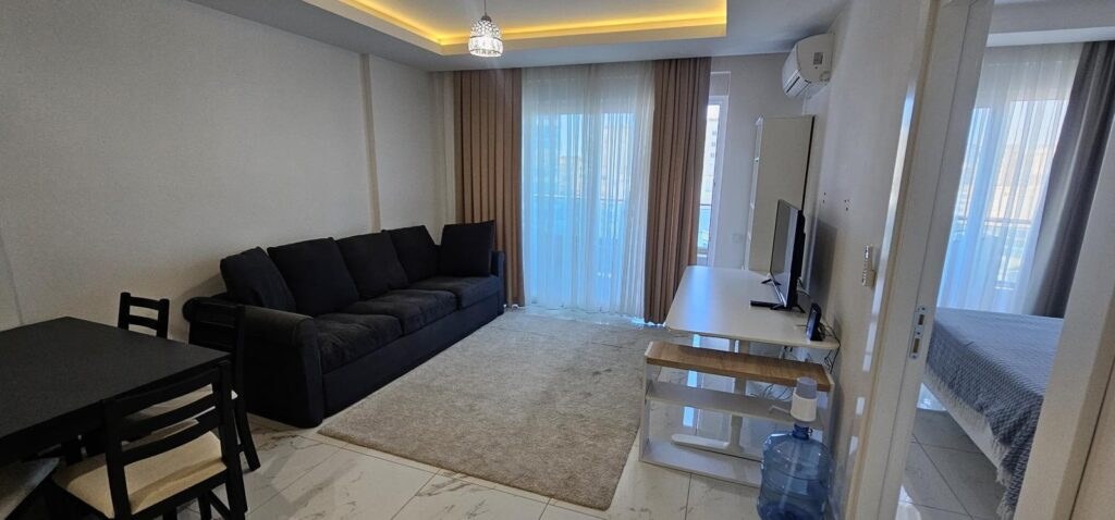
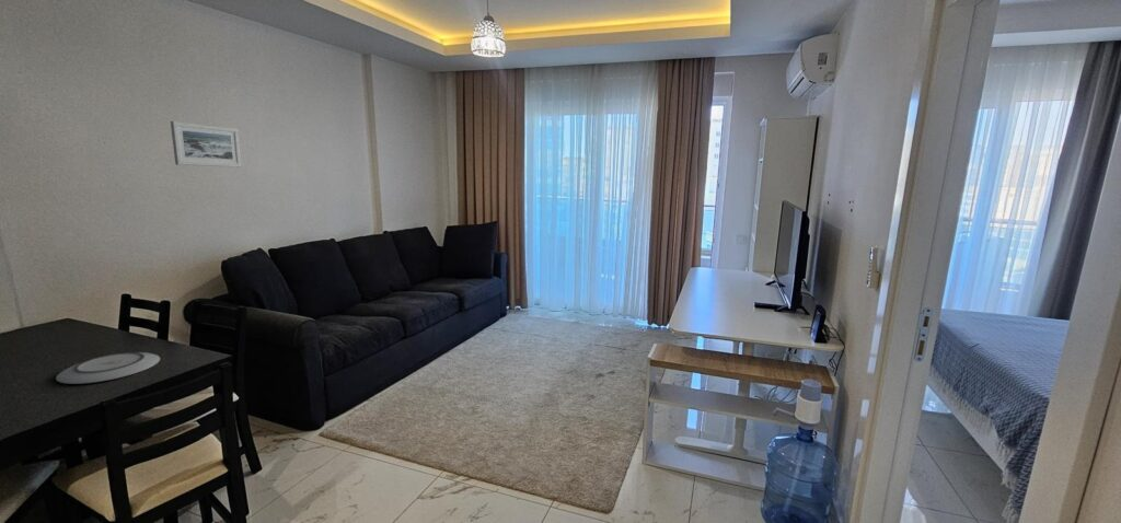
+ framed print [170,120,242,168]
+ plate [55,351,161,385]
